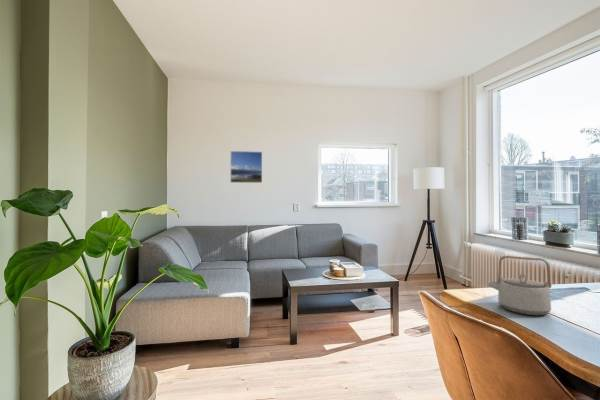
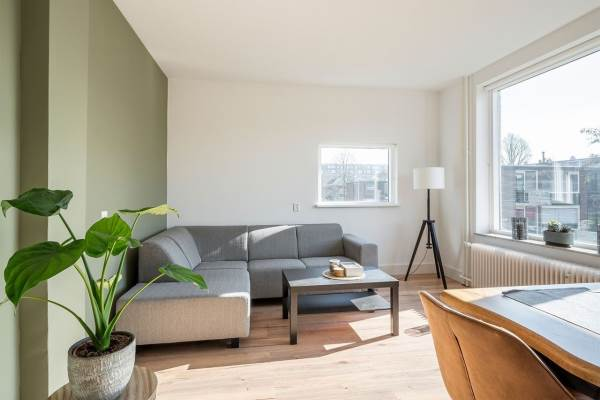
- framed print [229,150,263,184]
- teapot [487,255,553,316]
